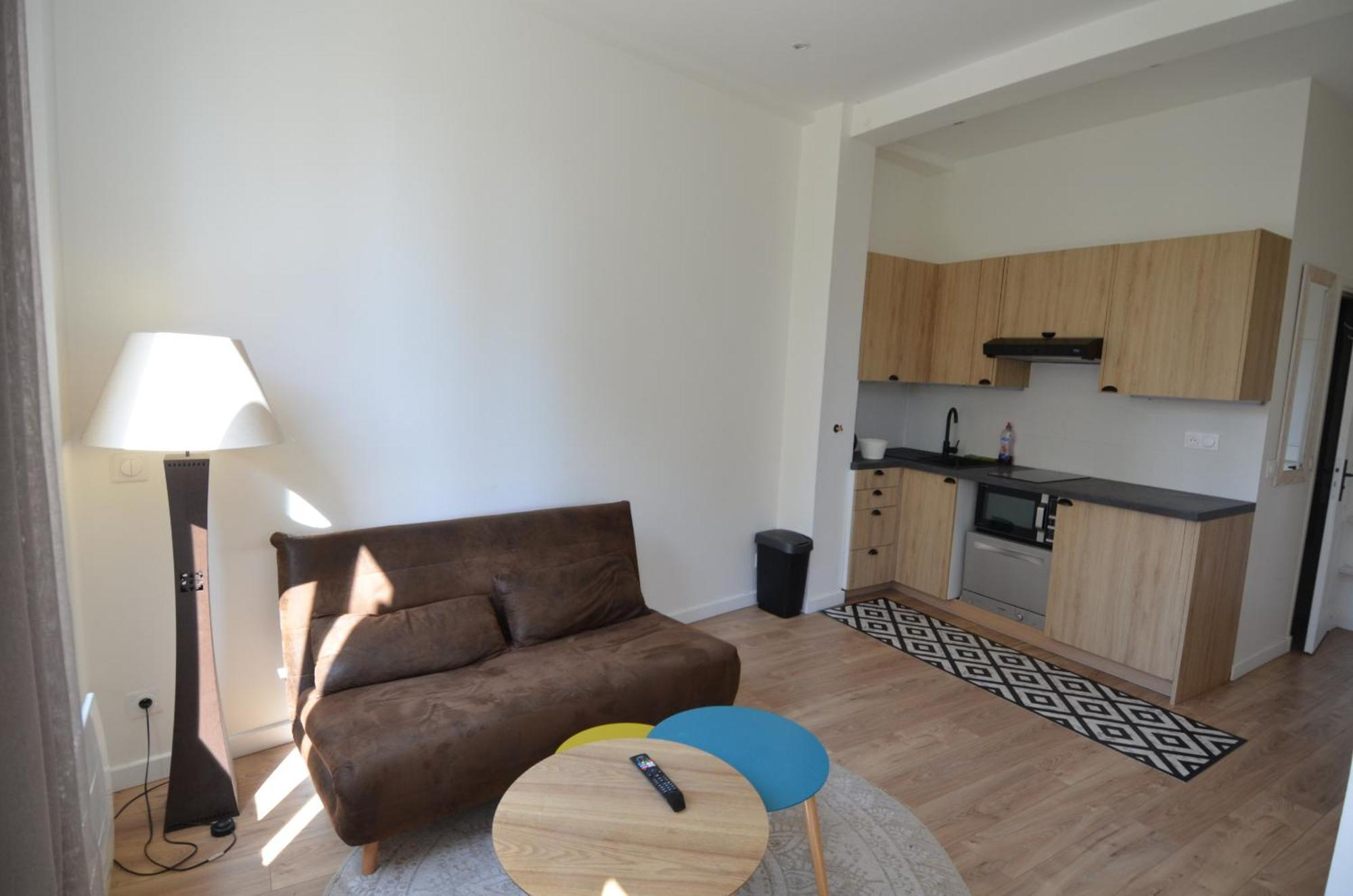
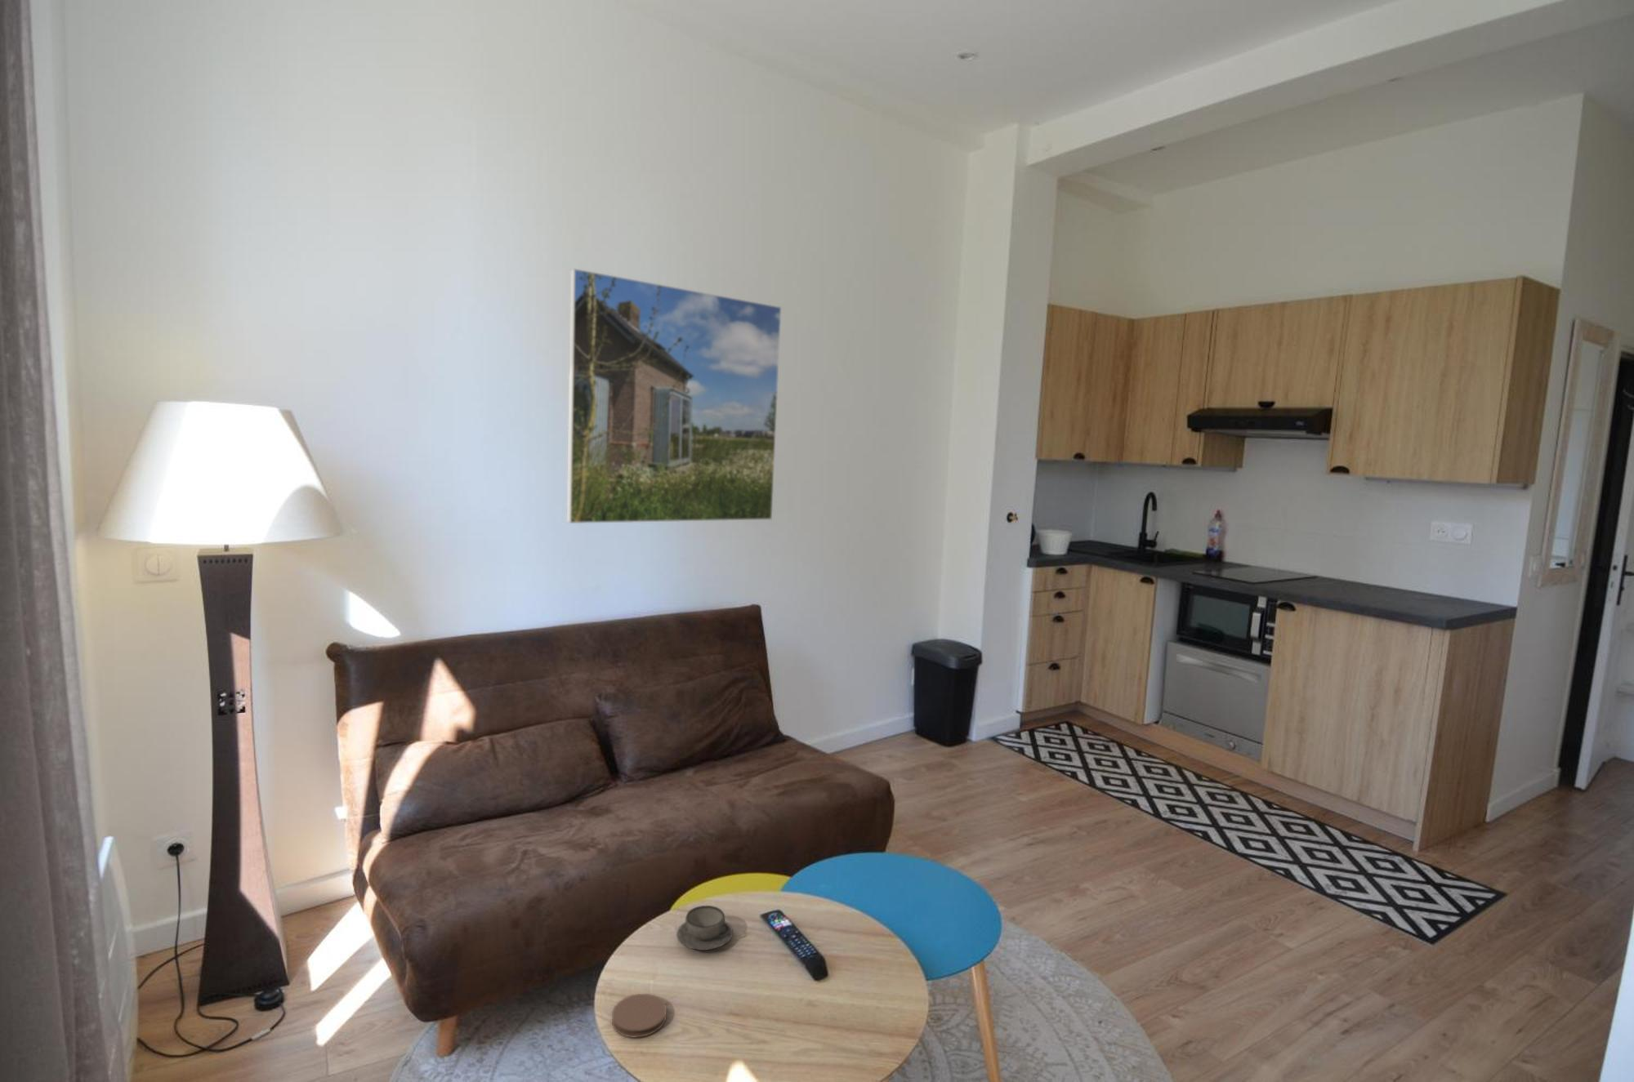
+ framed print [566,268,781,524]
+ coaster [611,993,668,1039]
+ teacup [675,904,733,952]
